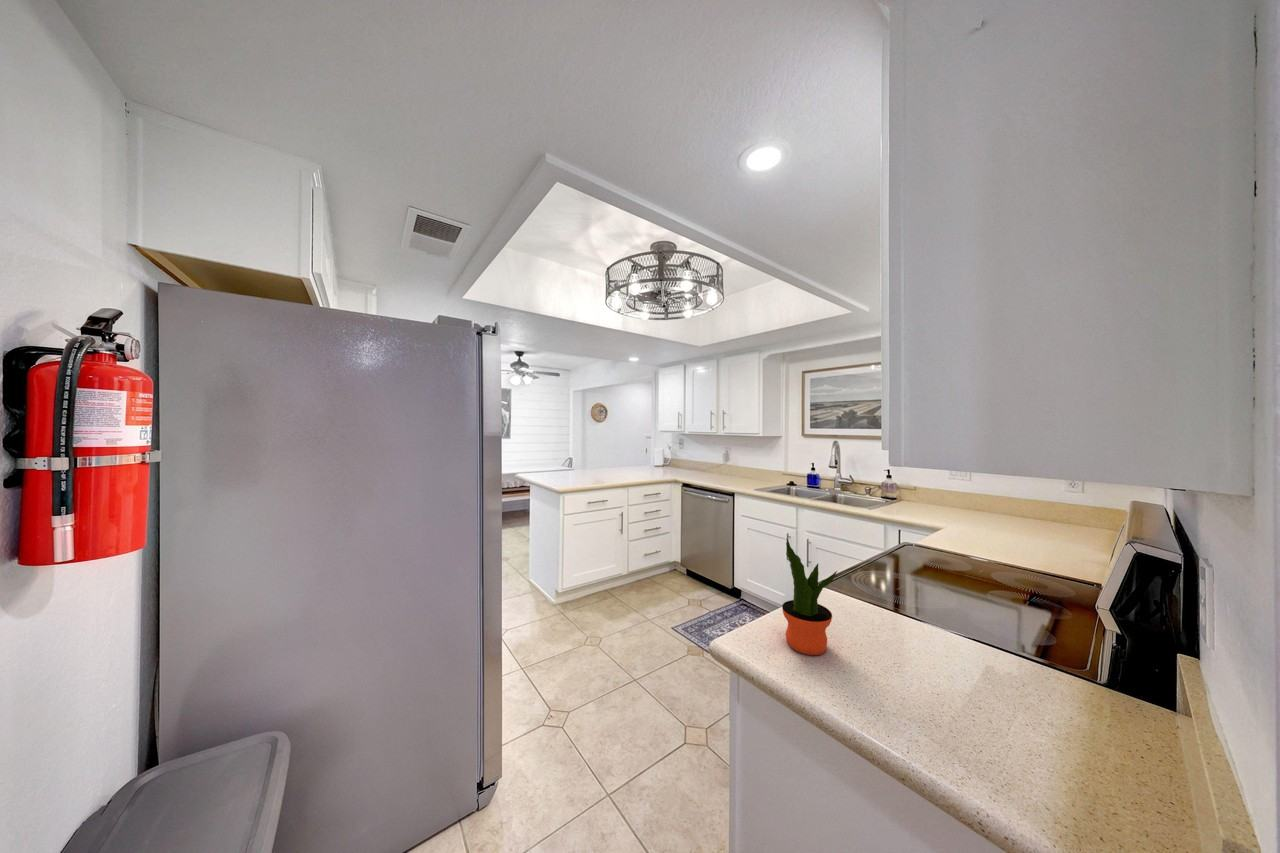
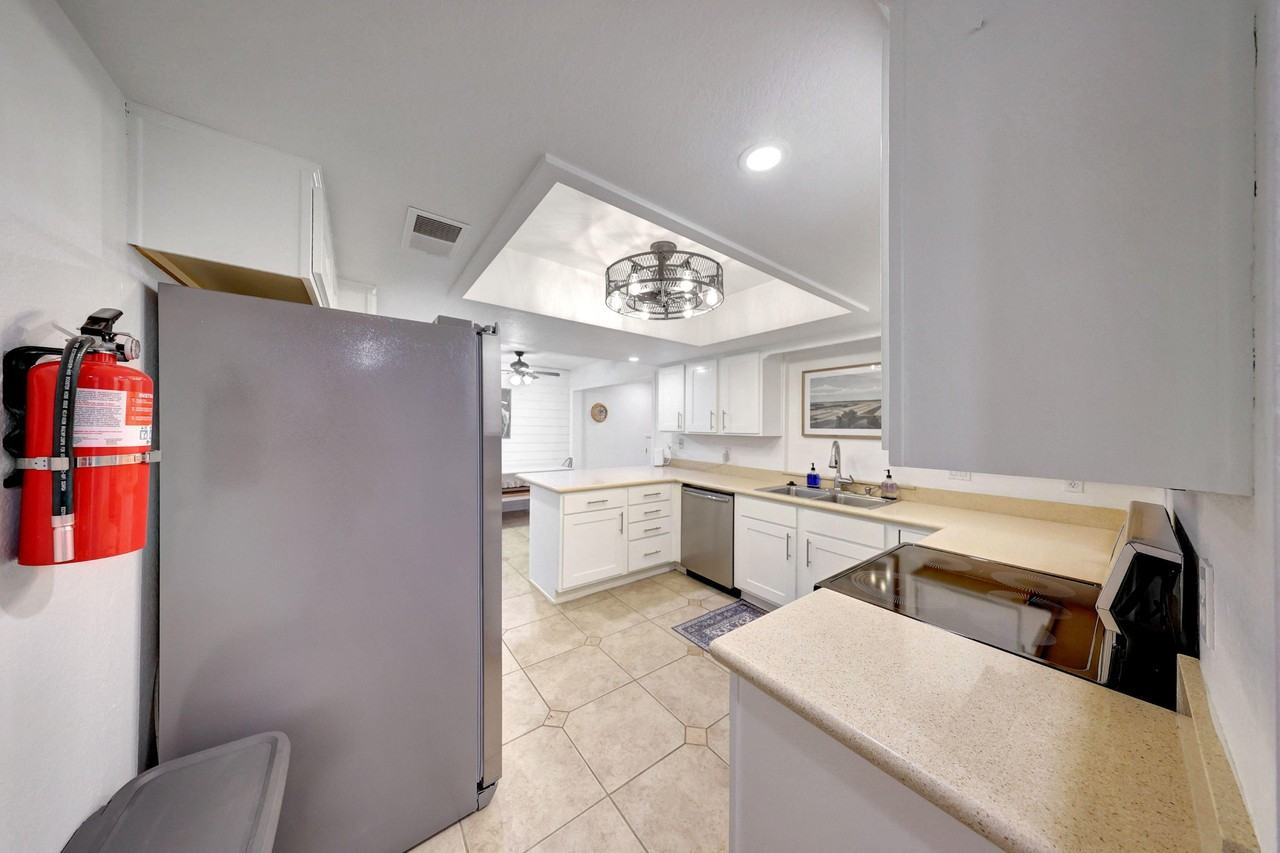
- potted plant [781,538,838,656]
